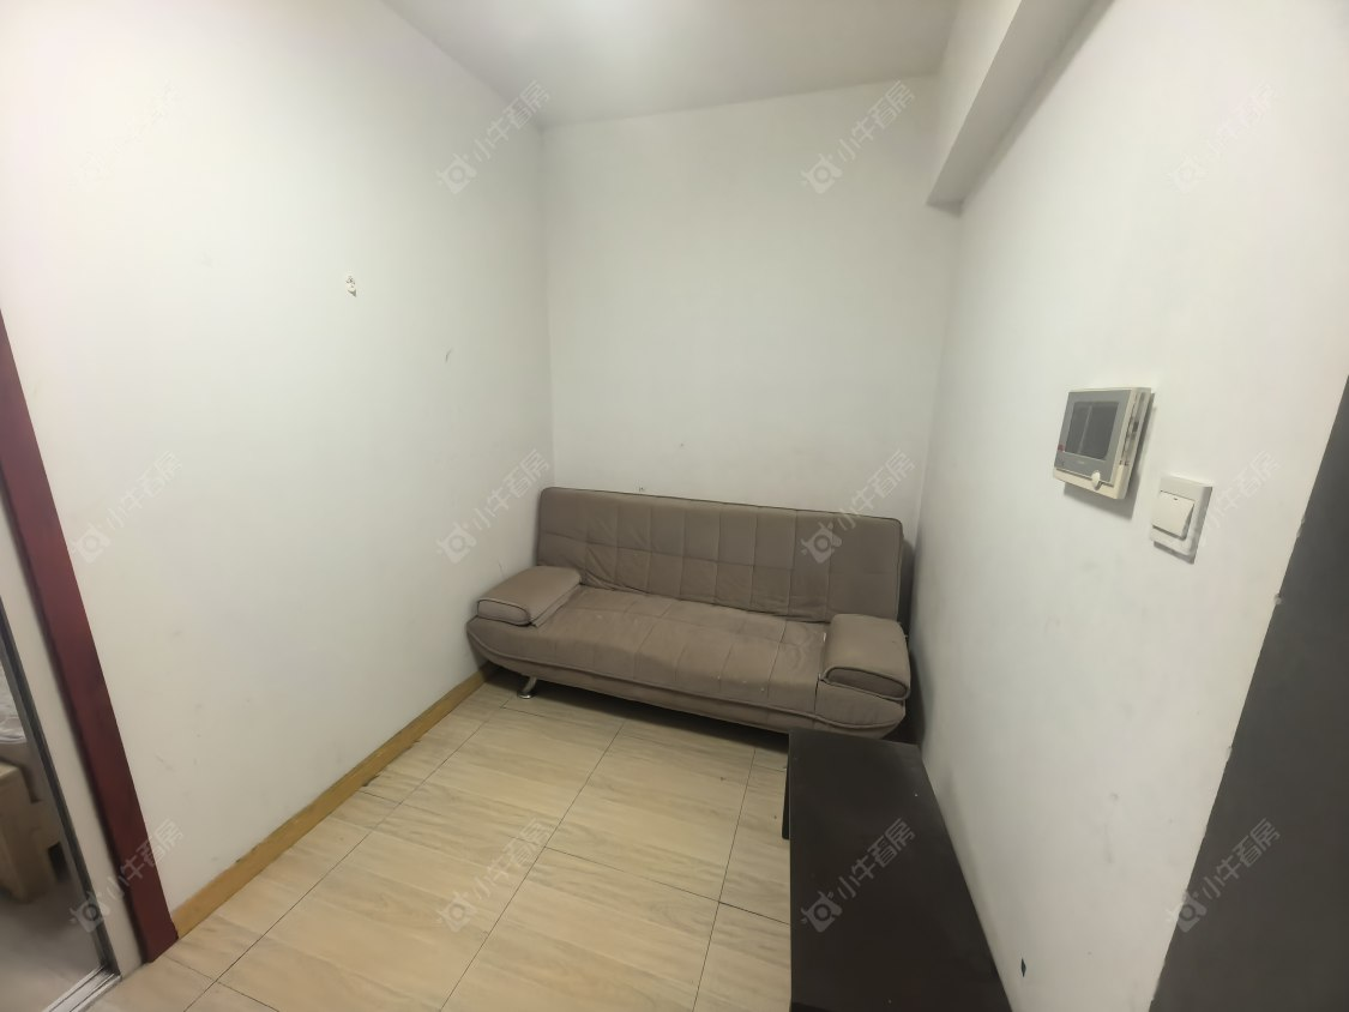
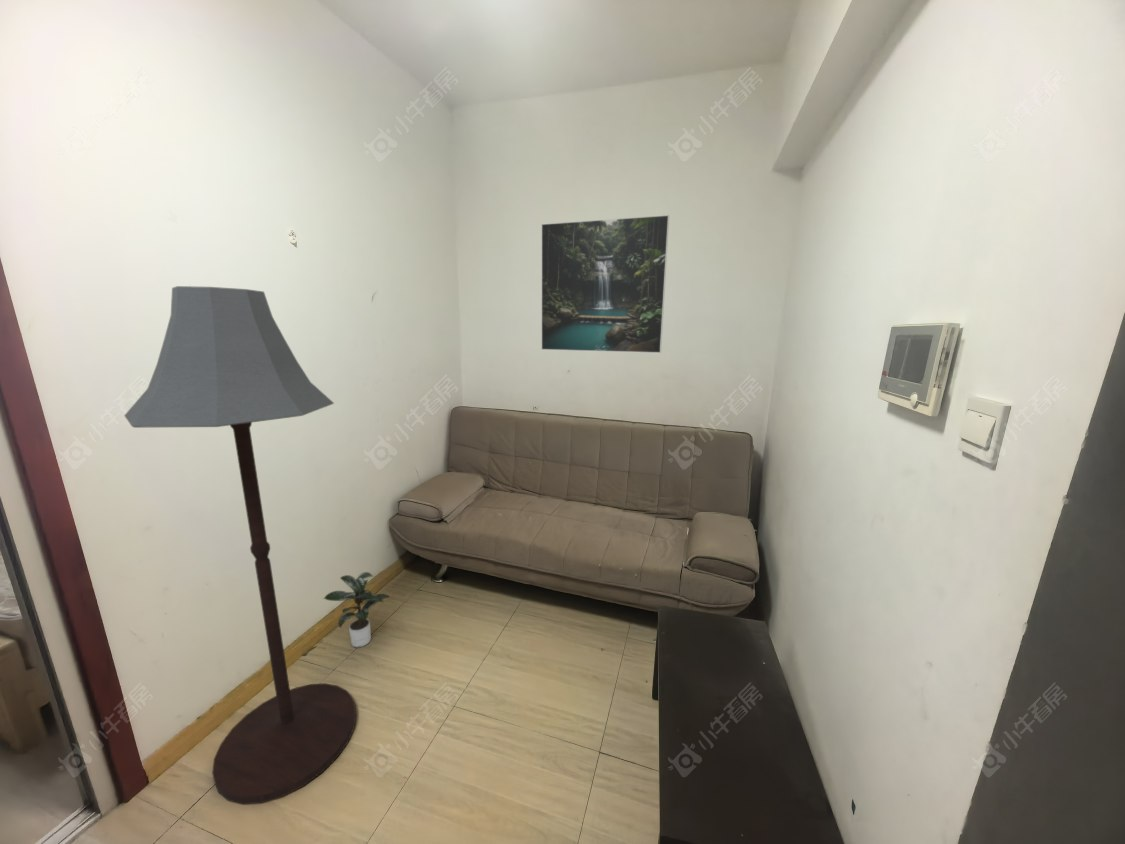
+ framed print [540,214,670,354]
+ potted plant [322,571,391,648]
+ floor lamp [123,285,357,805]
